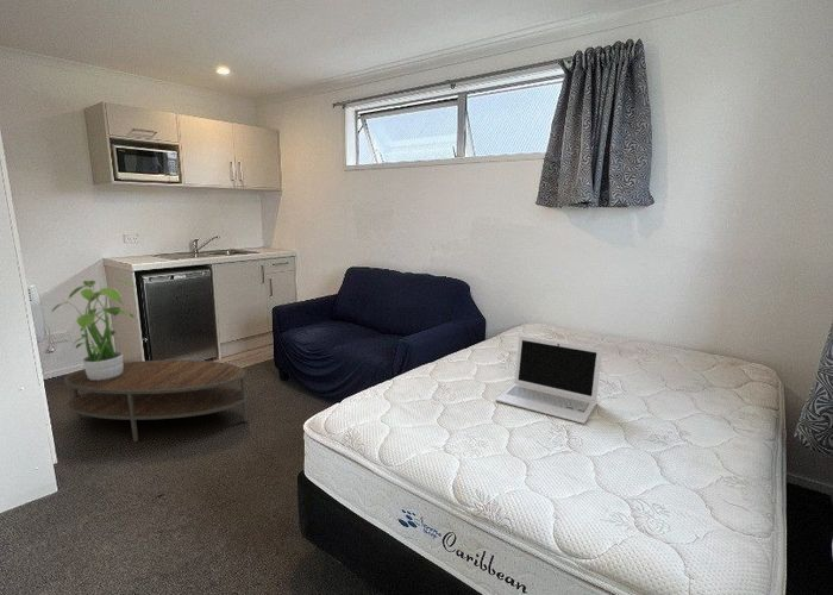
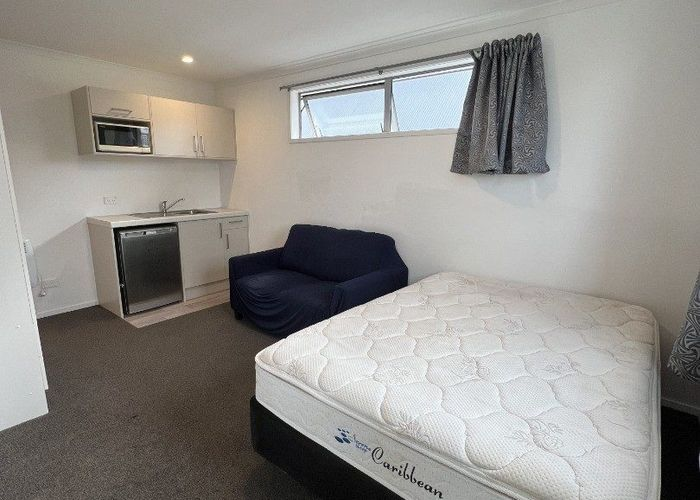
- laptop [494,334,603,425]
- coffee table [63,359,249,443]
- potted plant [50,276,137,381]
